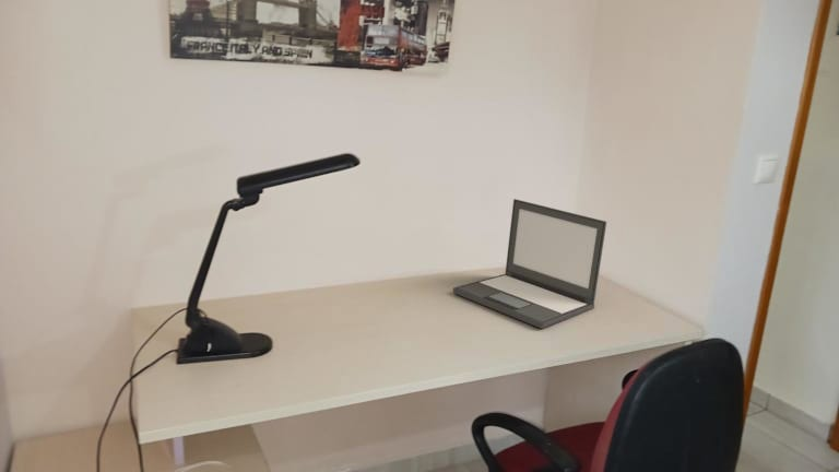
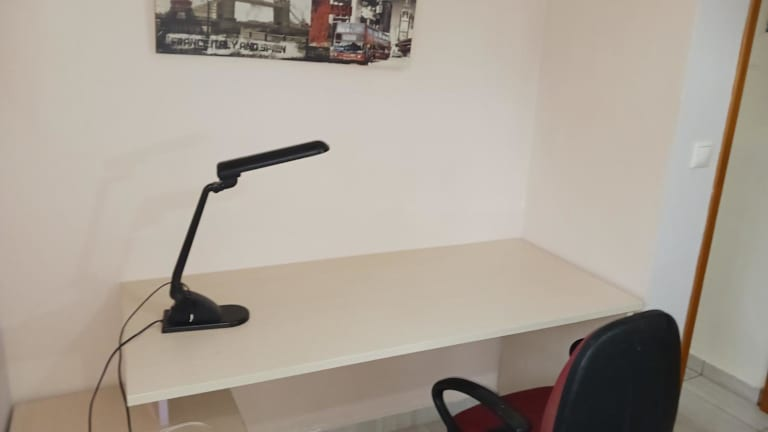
- laptop [452,198,607,330]
